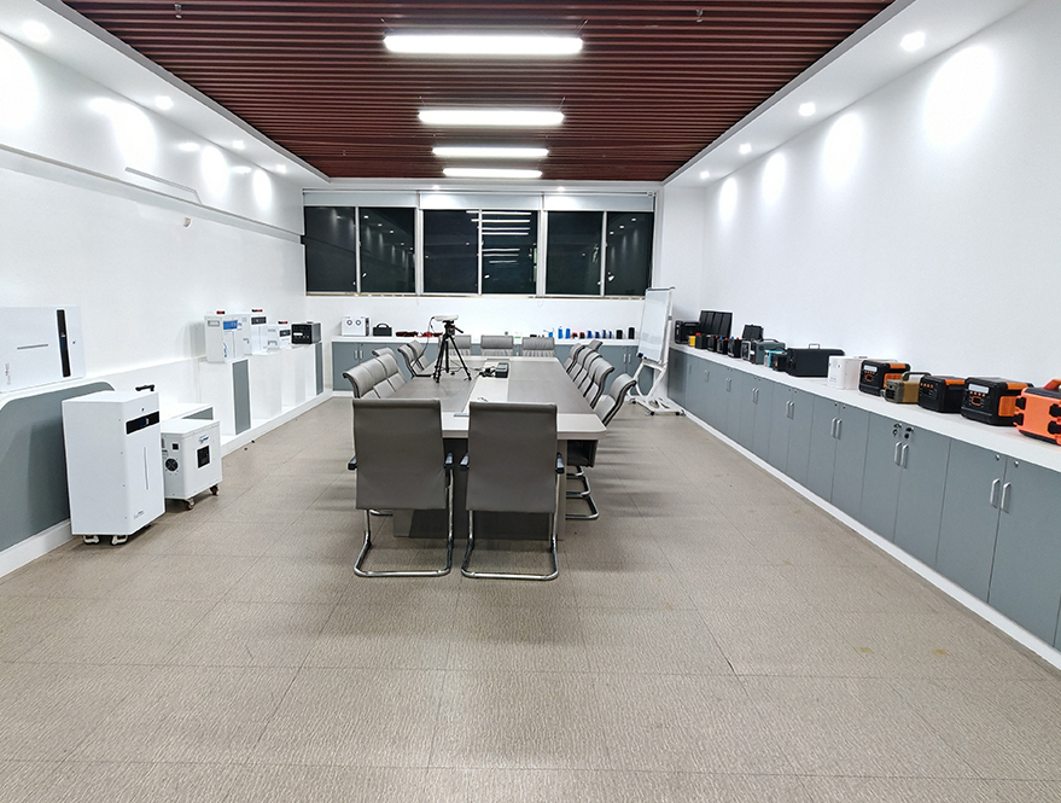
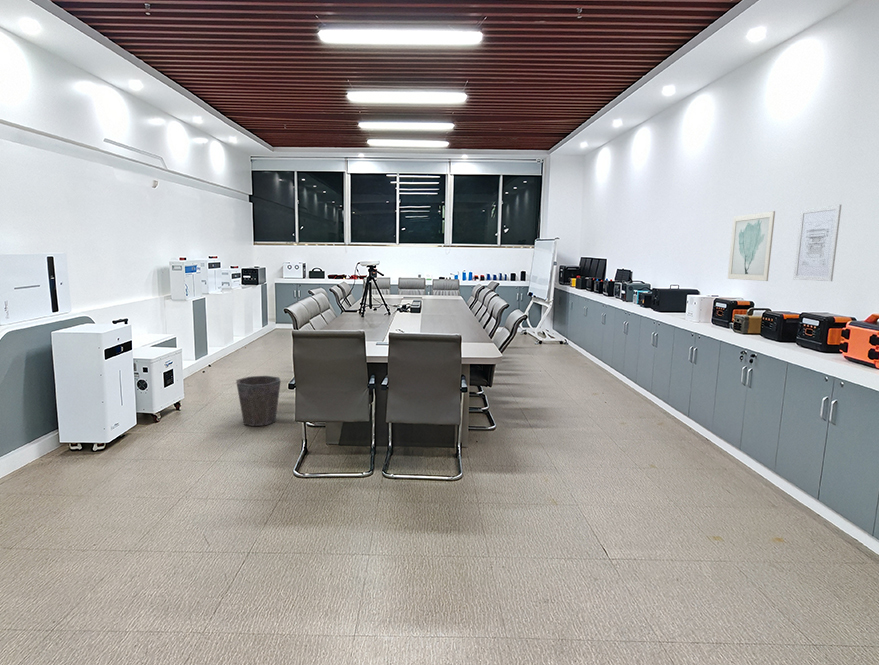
+ waste bin [235,375,282,427]
+ wall art [727,210,776,282]
+ wall art [792,204,843,282]
